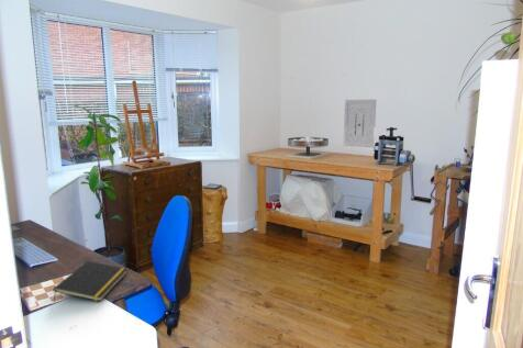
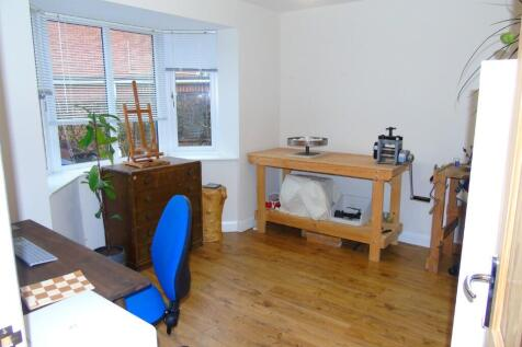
- wall art [343,99,377,148]
- notepad [52,260,129,302]
